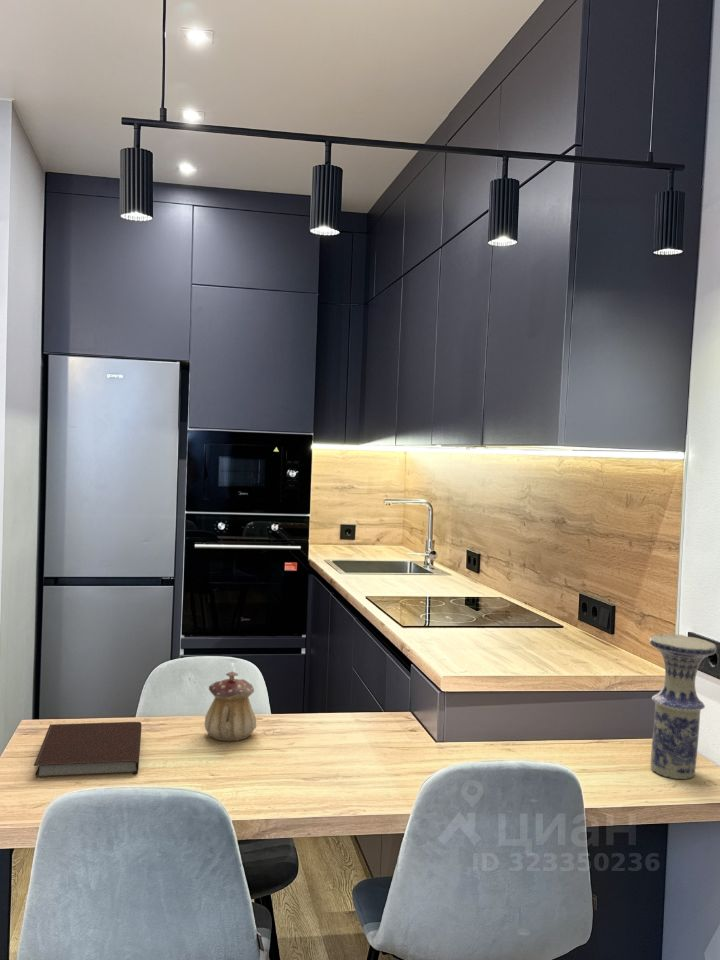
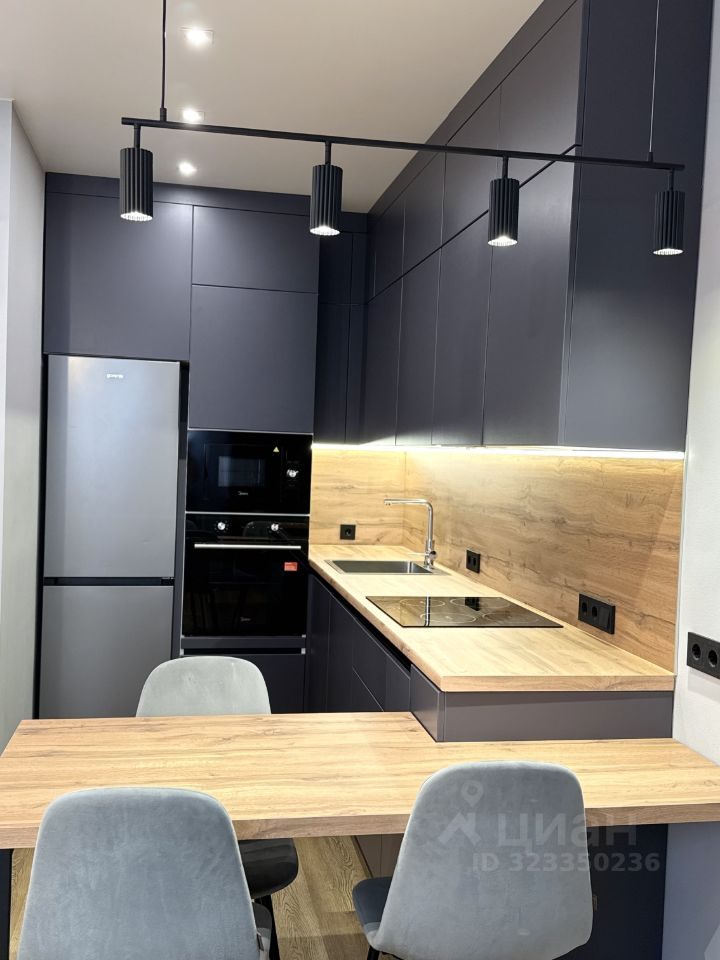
- vase [649,633,717,780]
- teapot [203,671,257,742]
- notebook [33,721,143,779]
